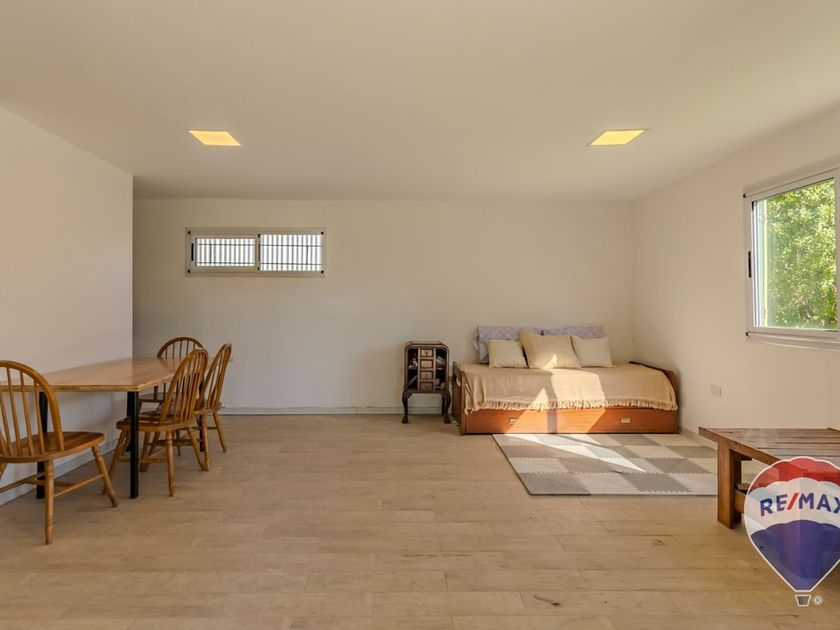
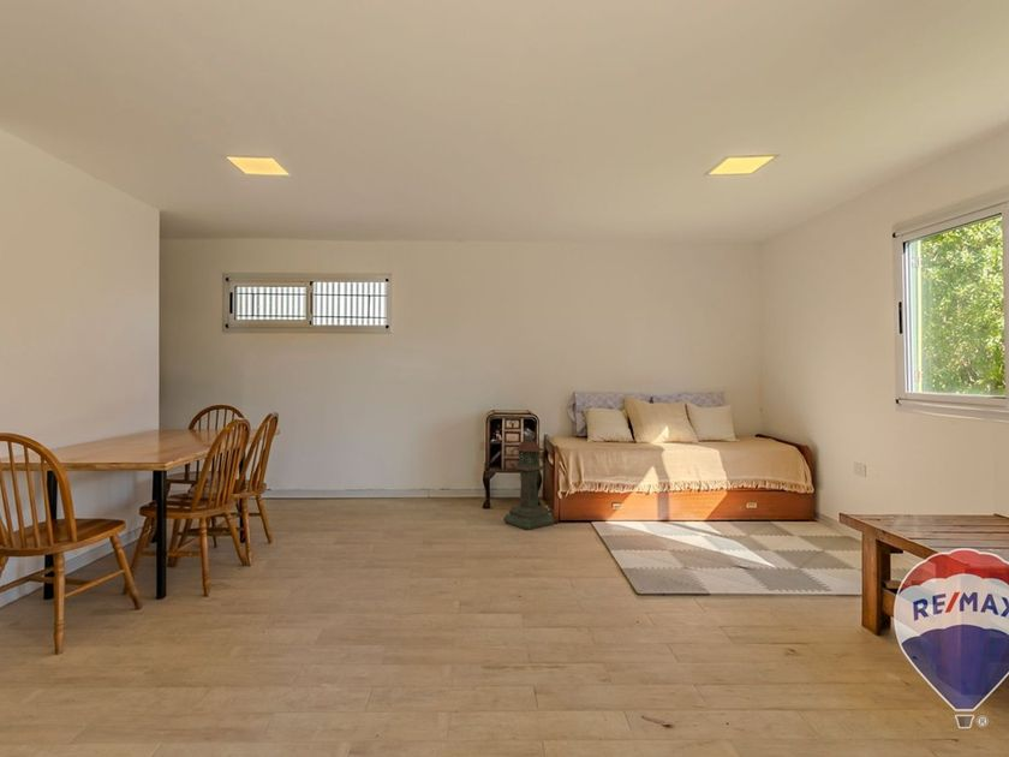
+ lantern [502,433,556,531]
